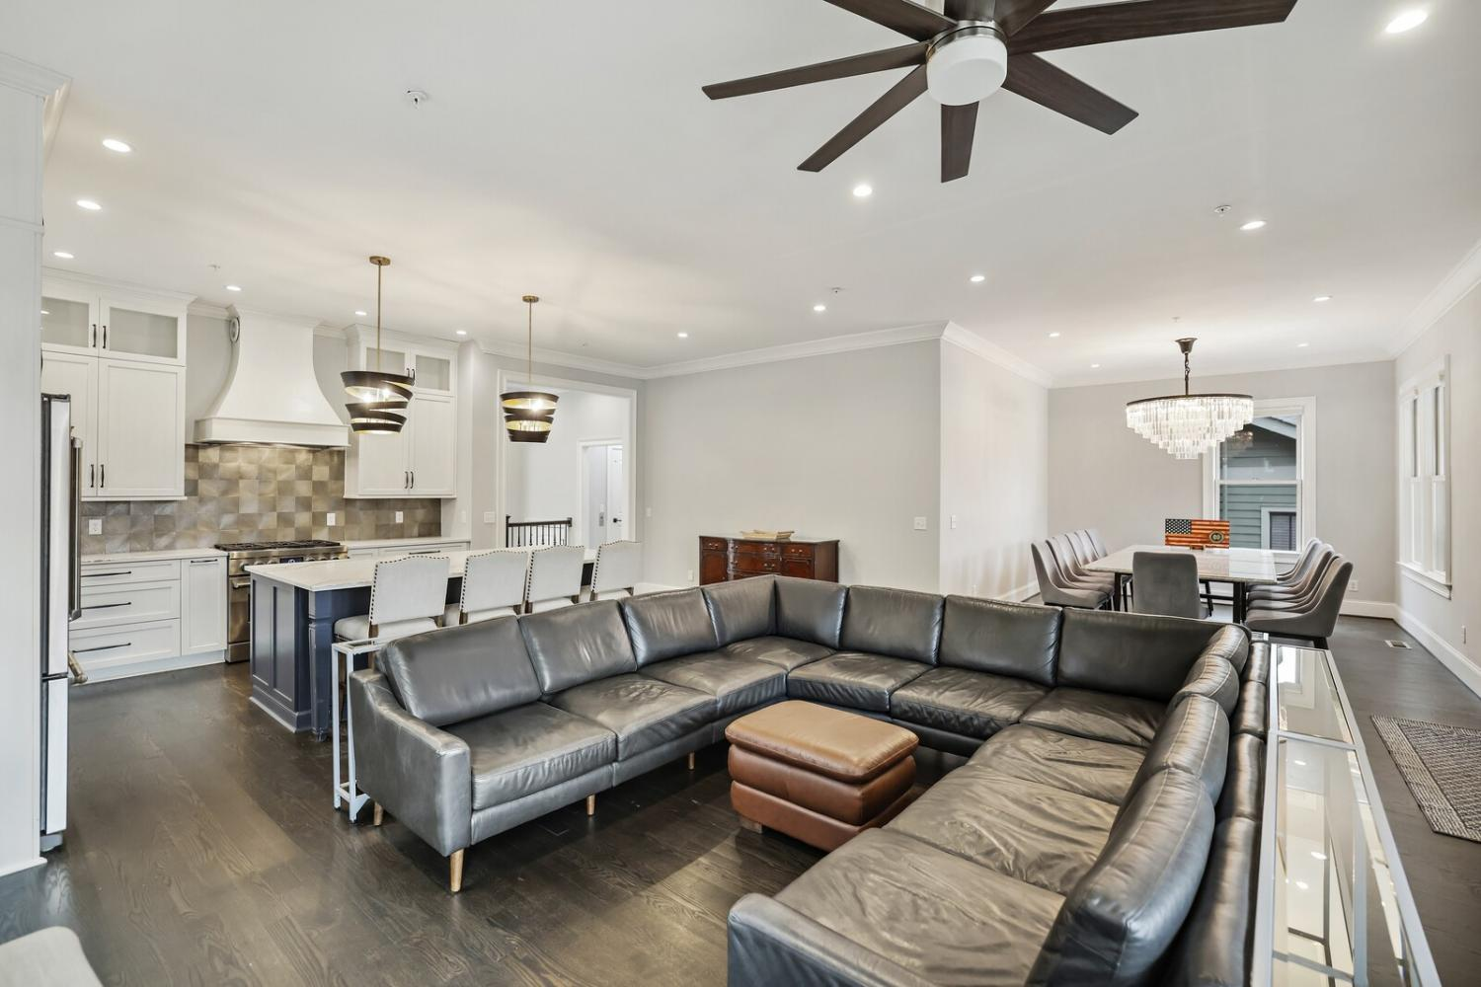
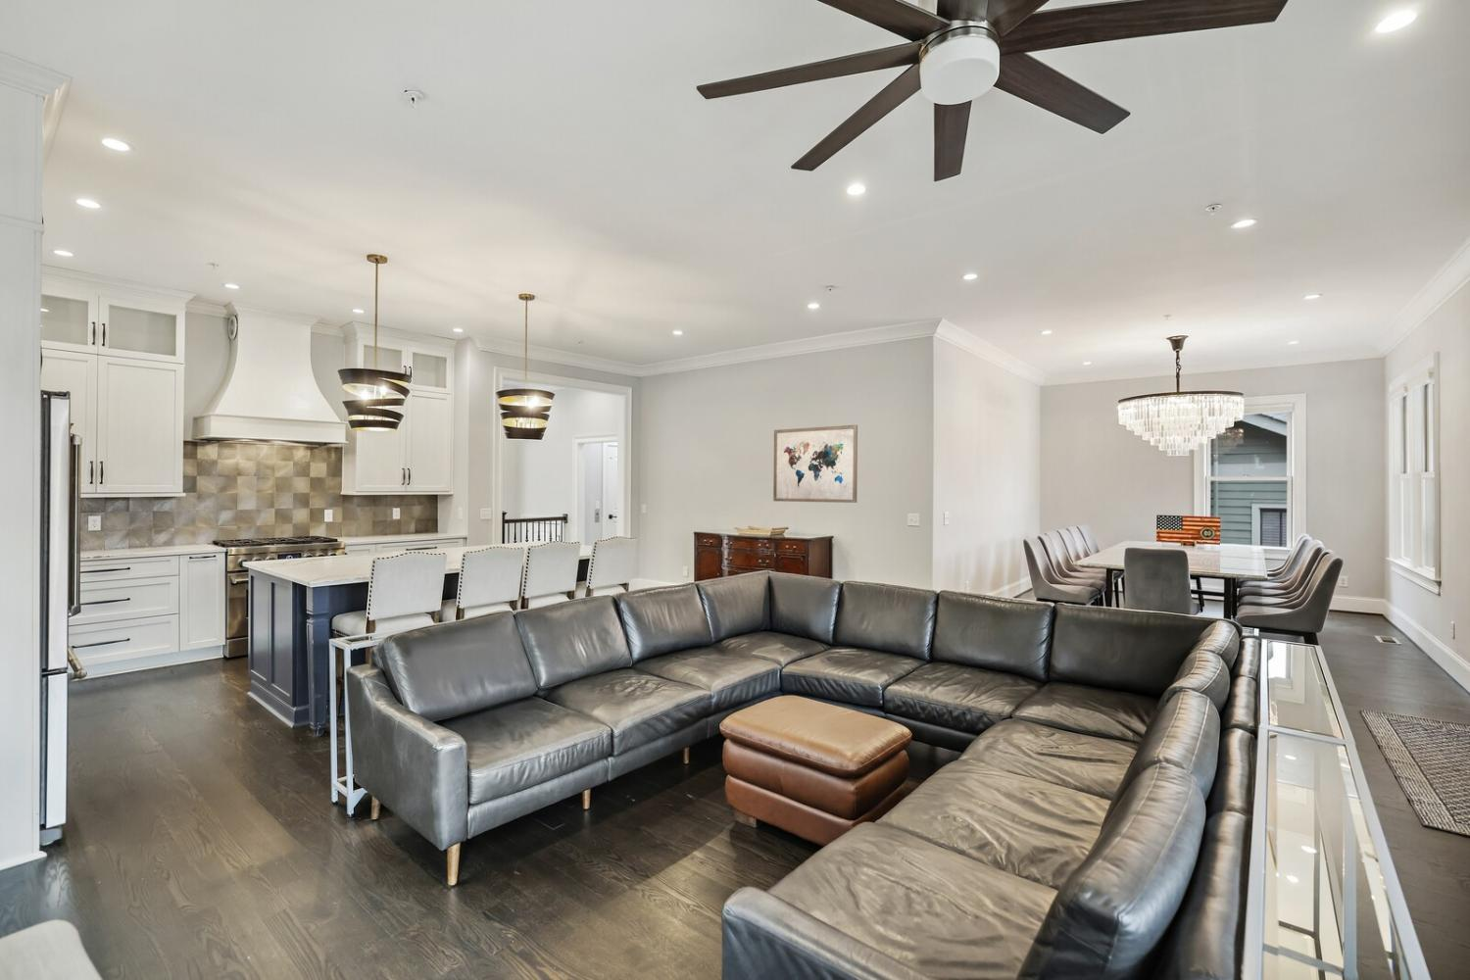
+ wall art [772,424,859,504]
